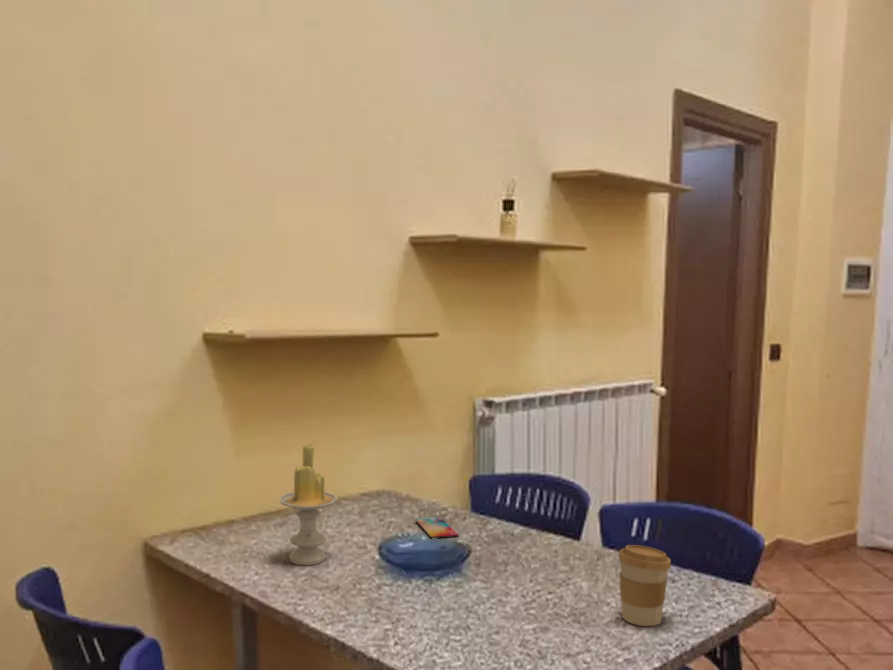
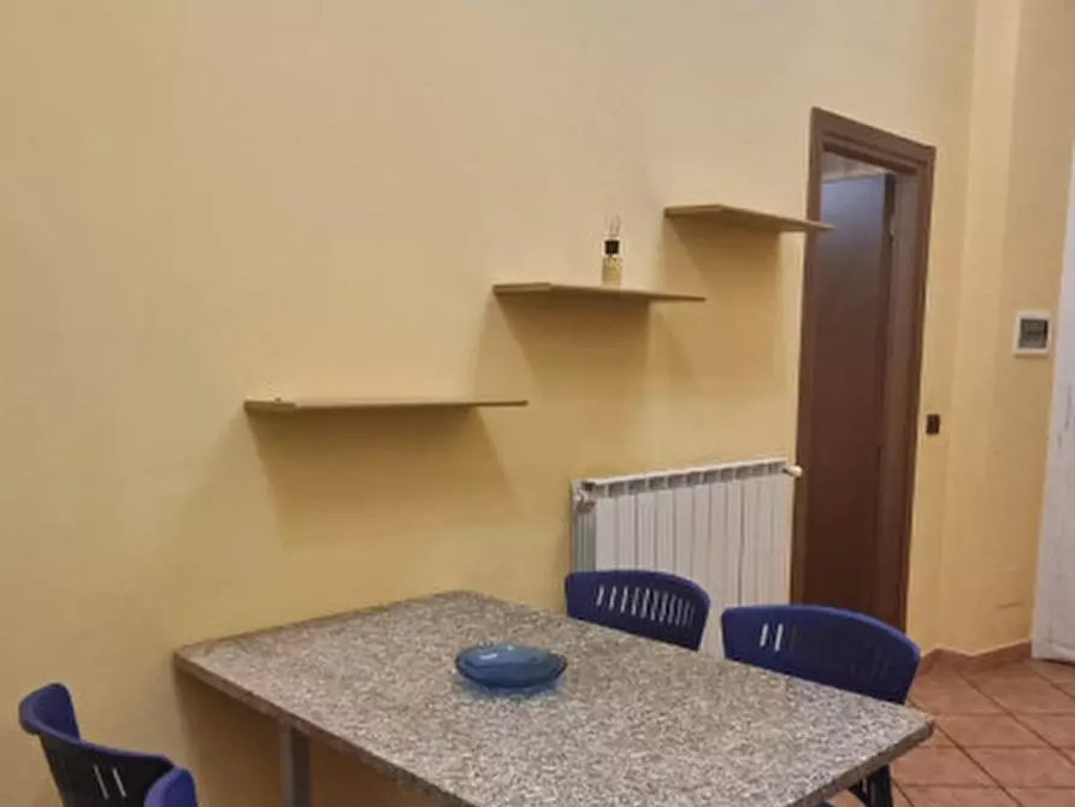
- candle [278,443,339,566]
- smartphone [414,516,460,539]
- coffee cup [617,544,672,627]
